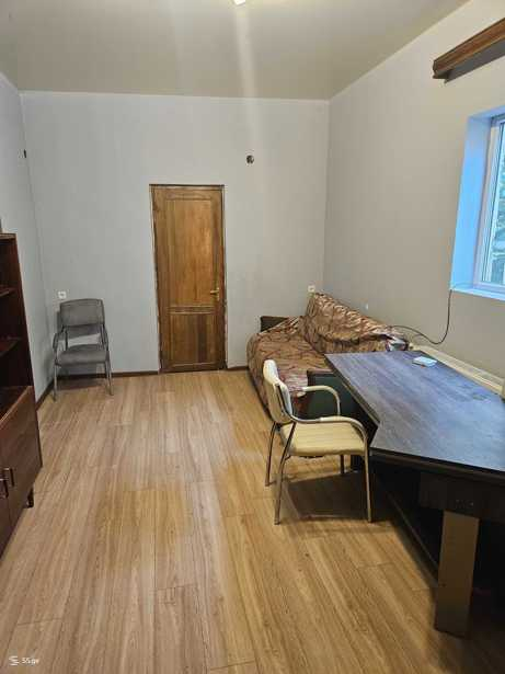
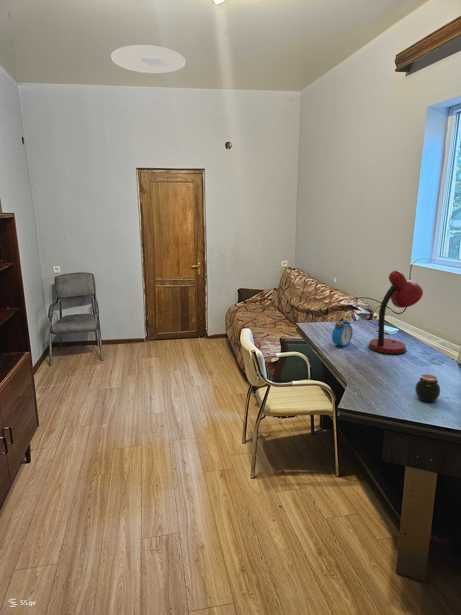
+ alarm clock [331,319,354,348]
+ desk lamp [367,270,424,355]
+ ceiling light [110,44,187,74]
+ jar [414,373,441,403]
